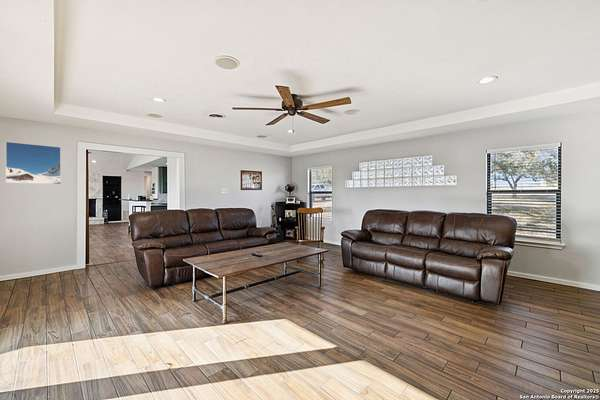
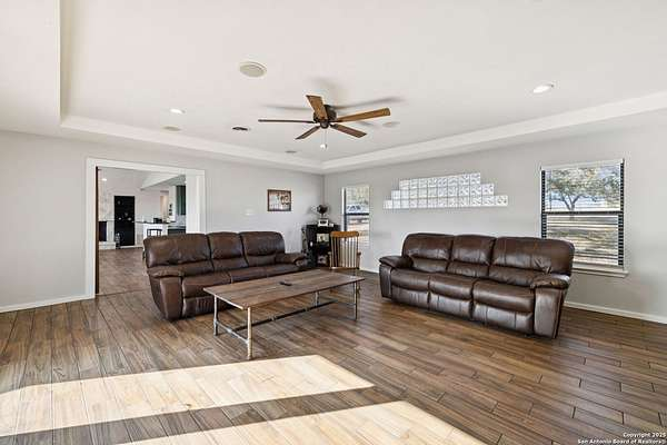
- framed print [5,141,62,185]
